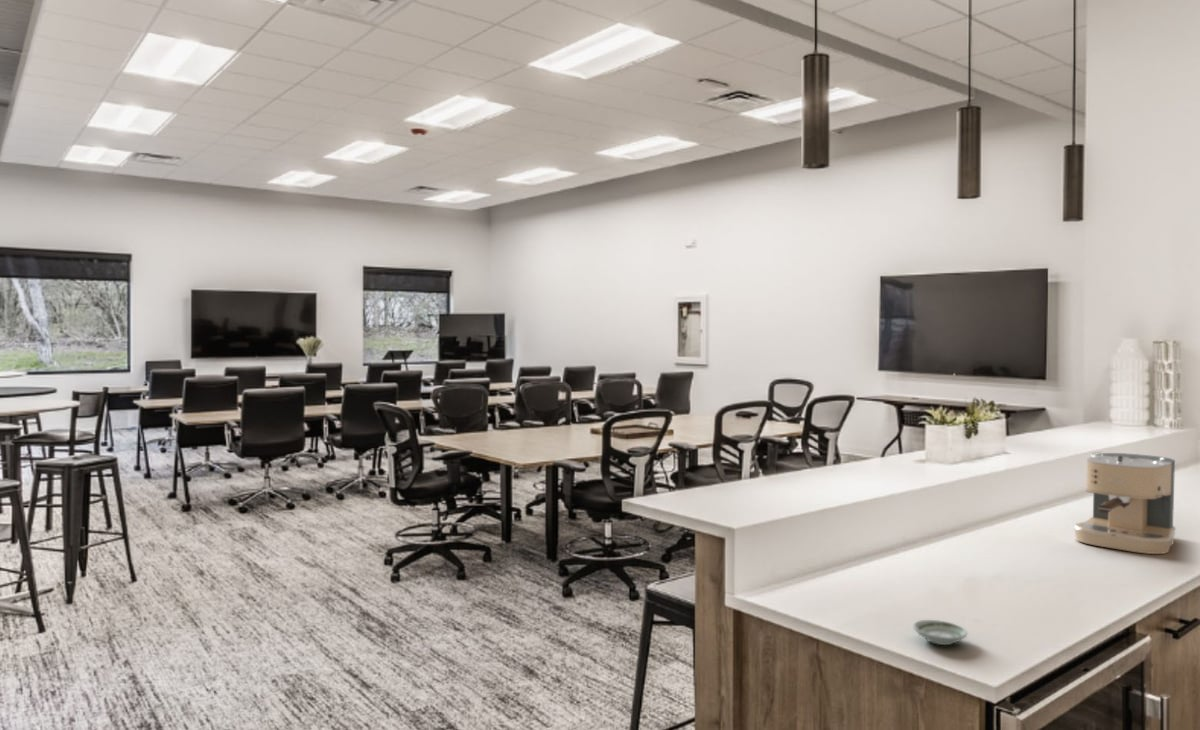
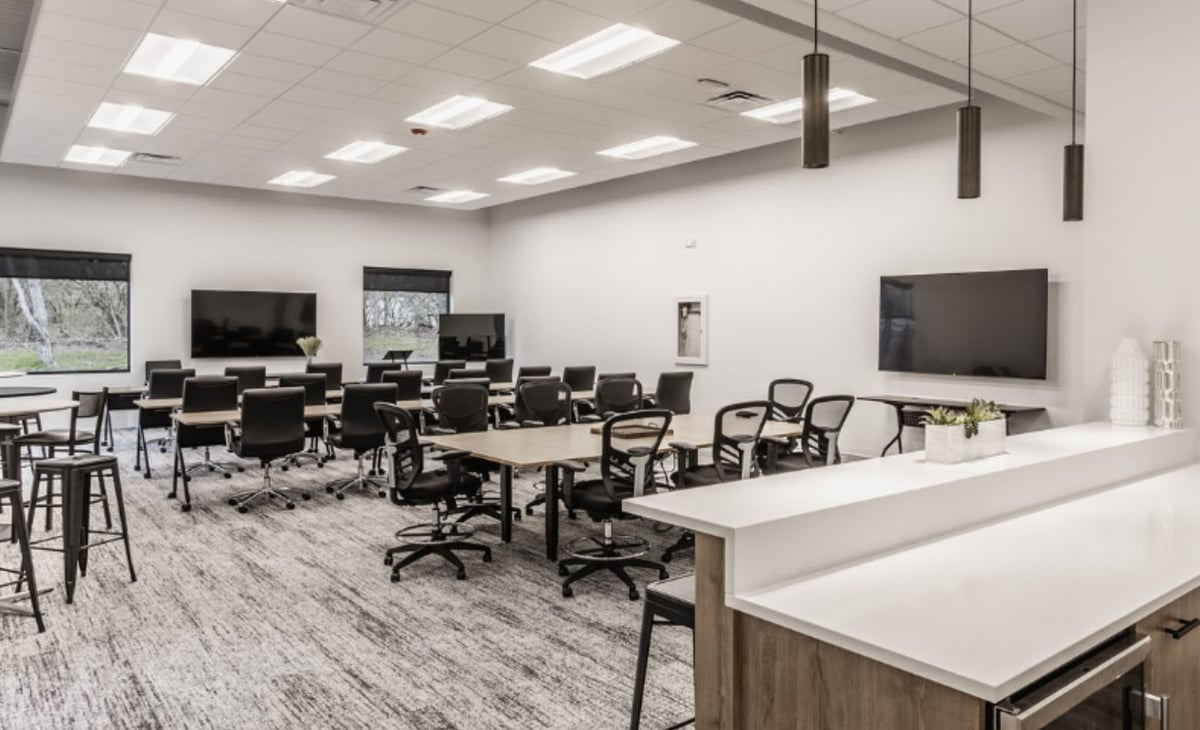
- saucer [912,619,968,646]
- coffee maker [1073,451,1177,555]
